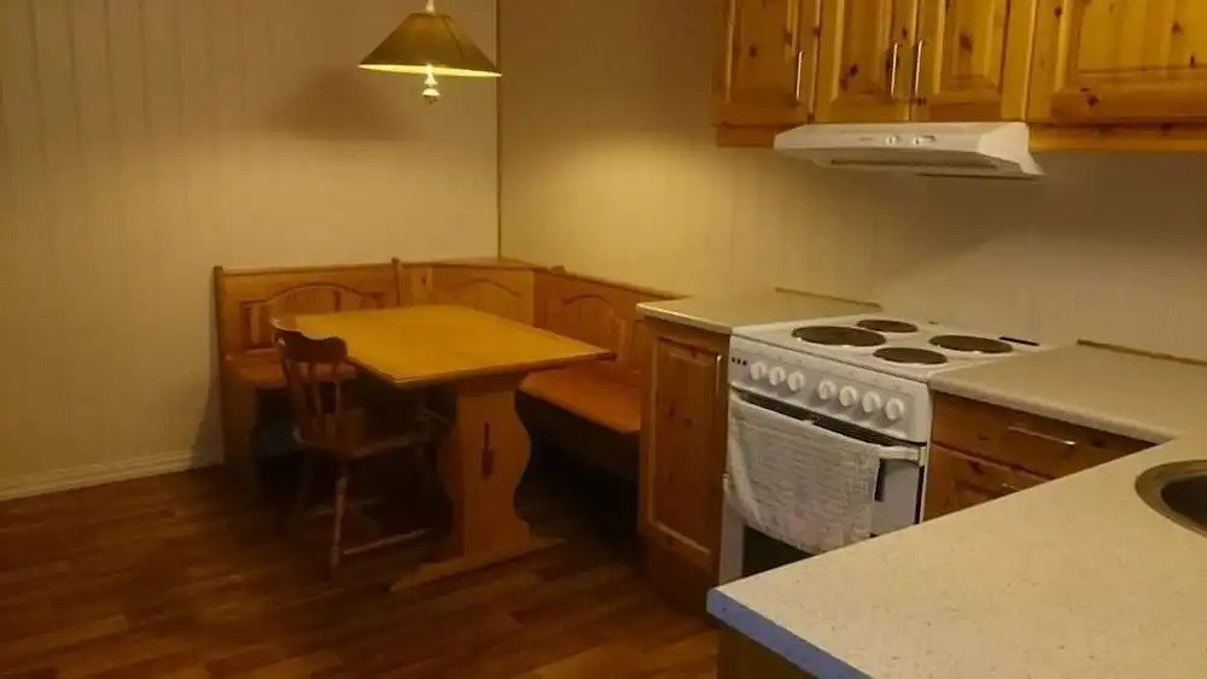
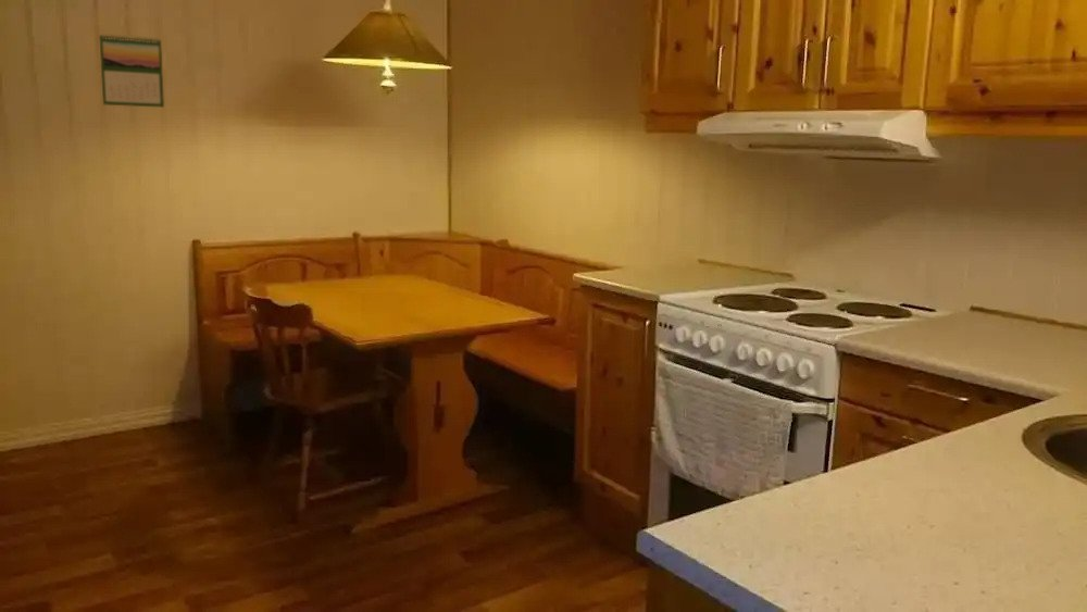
+ calendar [98,33,165,109]
